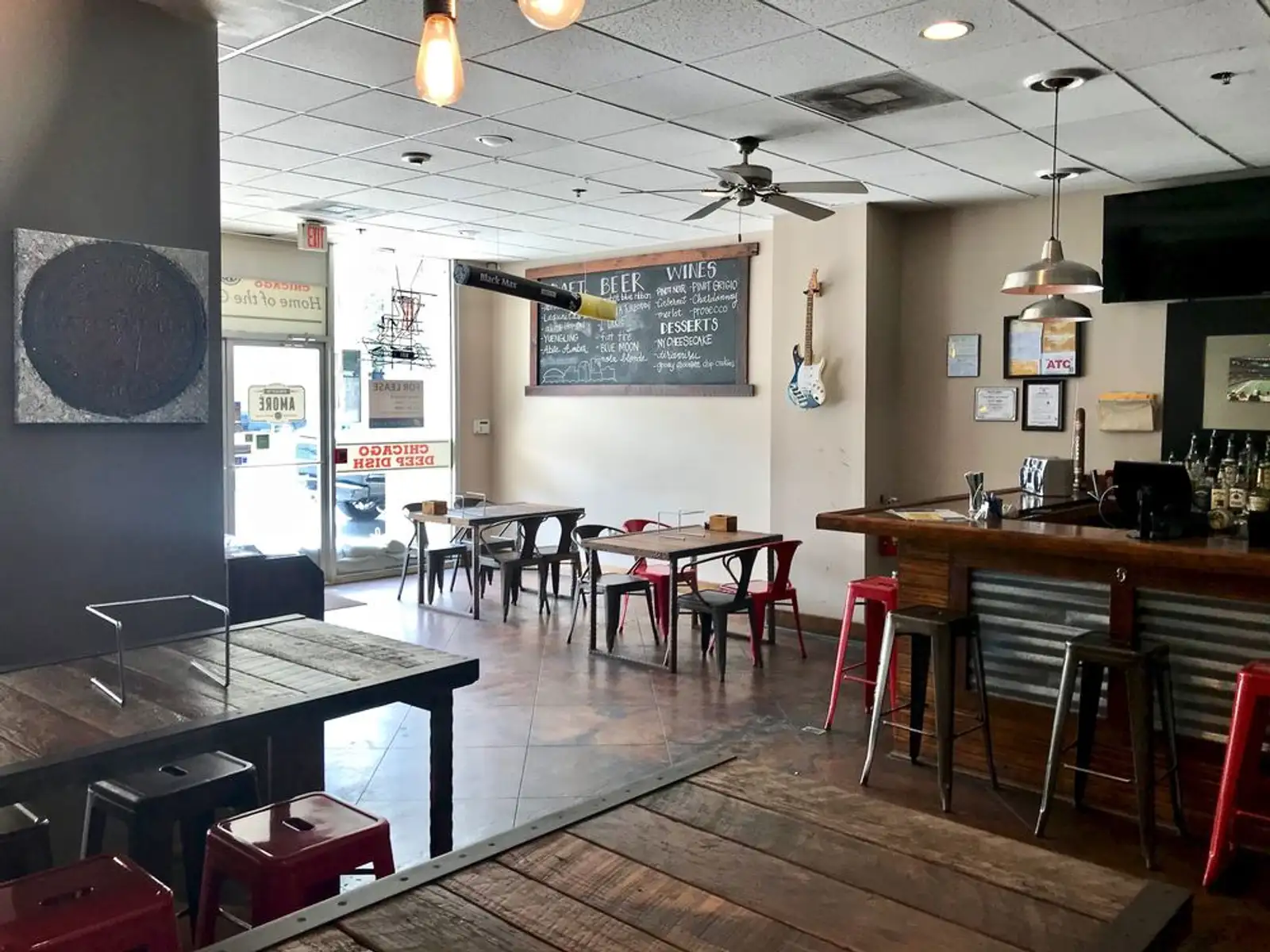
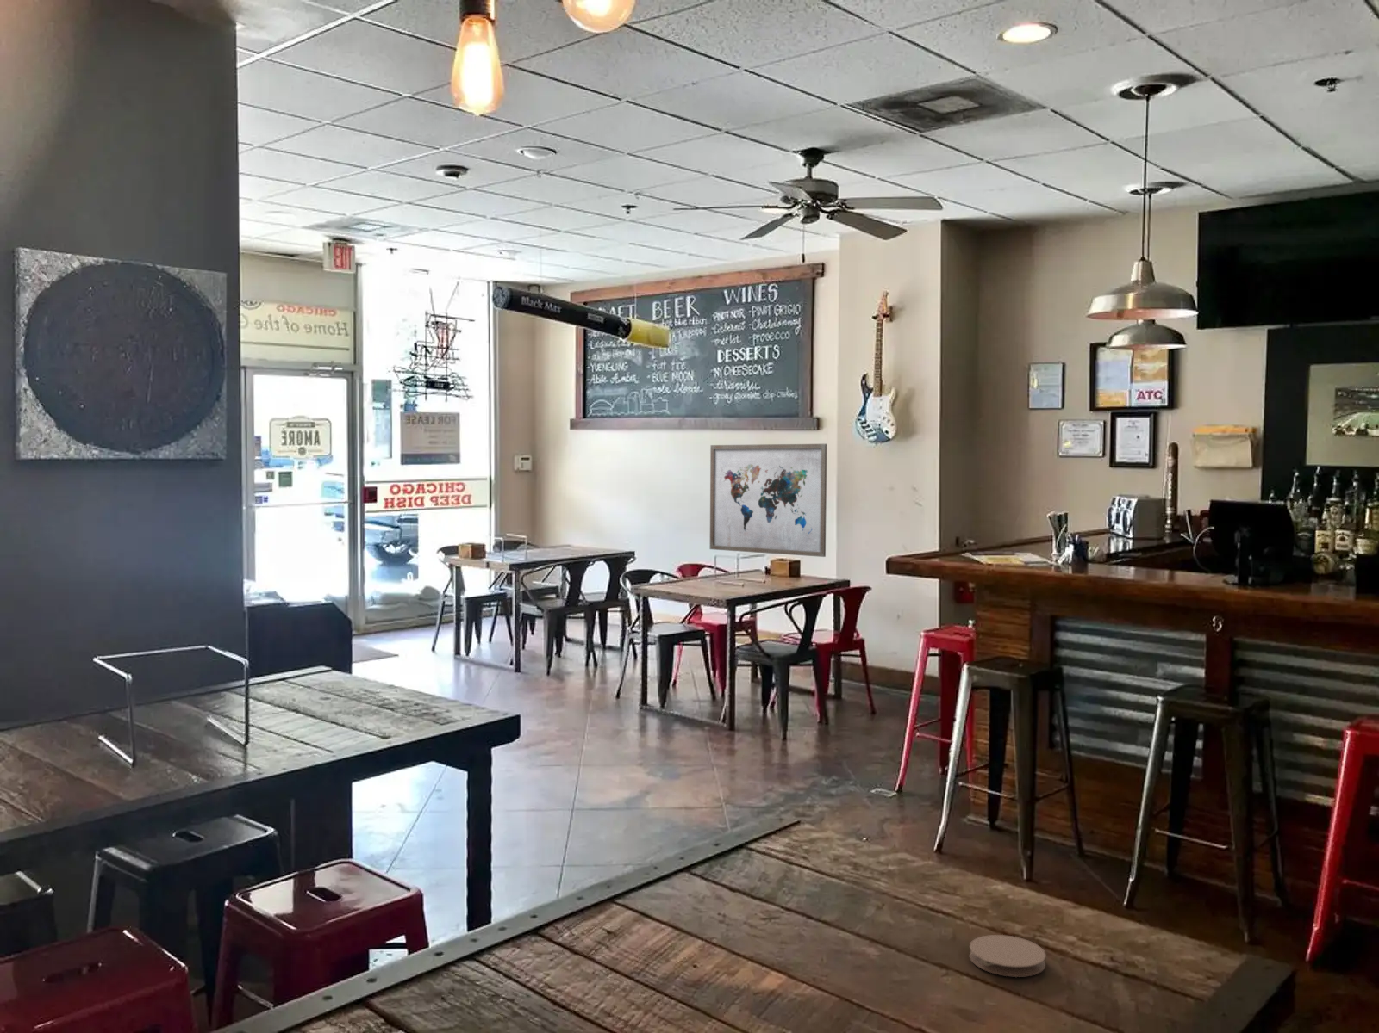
+ coaster [969,934,1047,978]
+ wall art [709,444,827,558]
